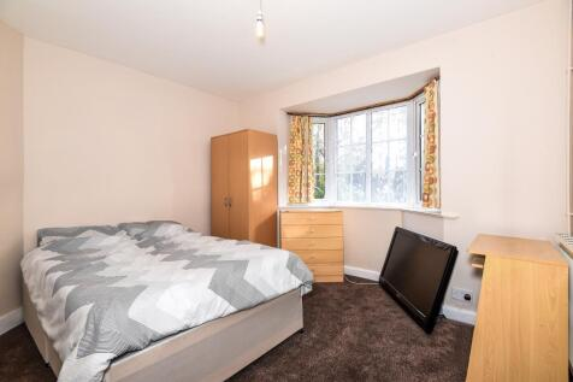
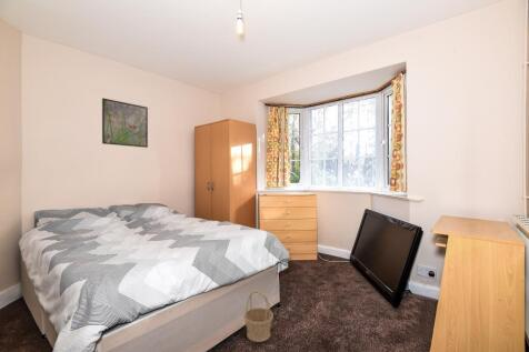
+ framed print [101,97,149,149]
+ basket [243,290,275,343]
